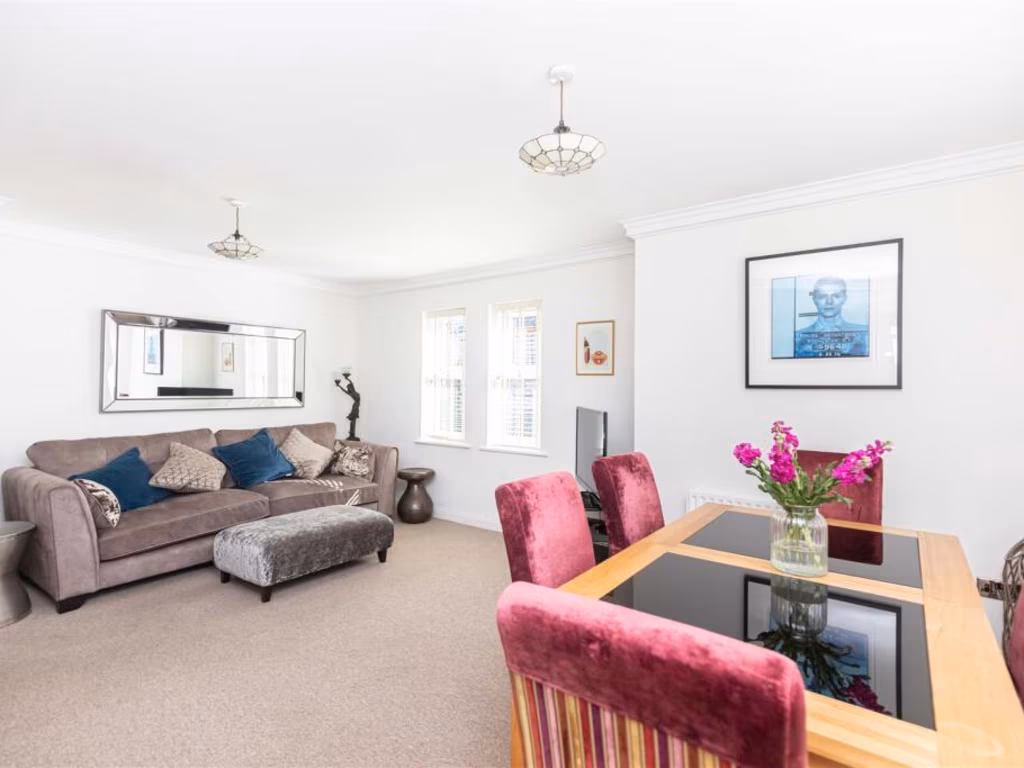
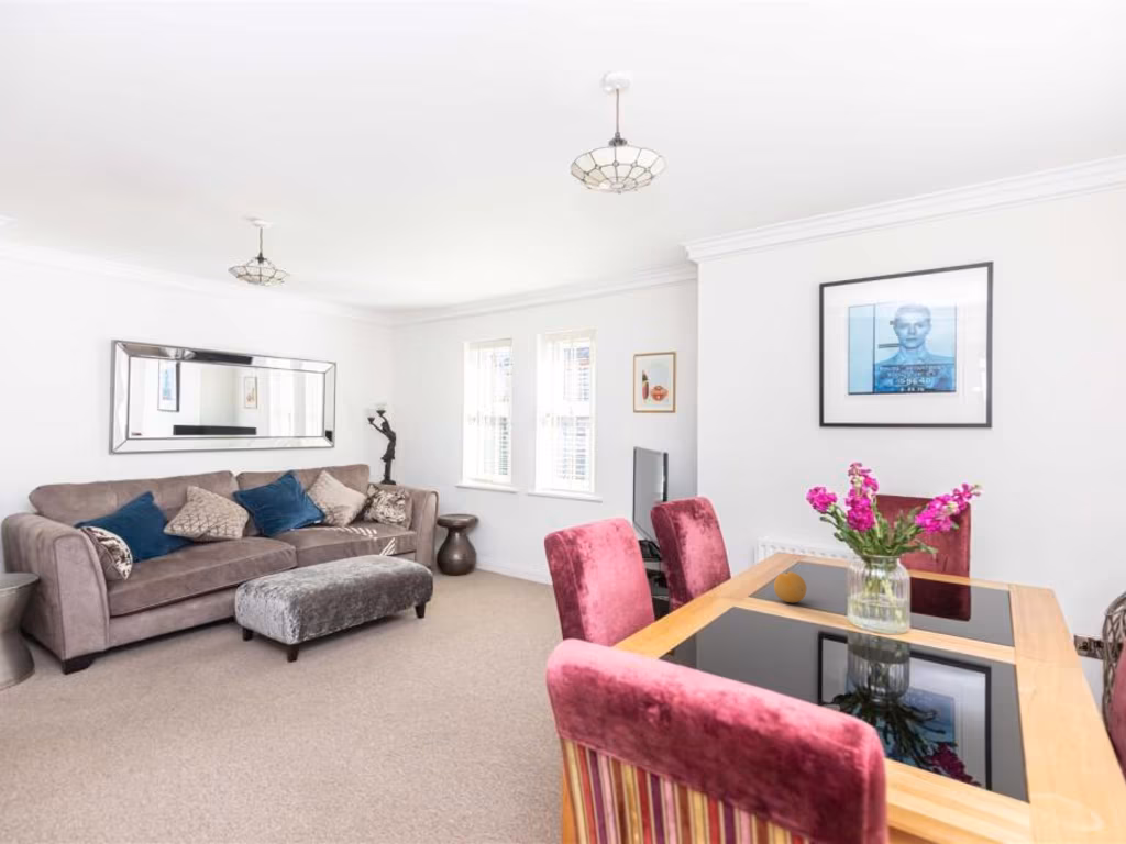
+ fruit [773,570,807,603]
